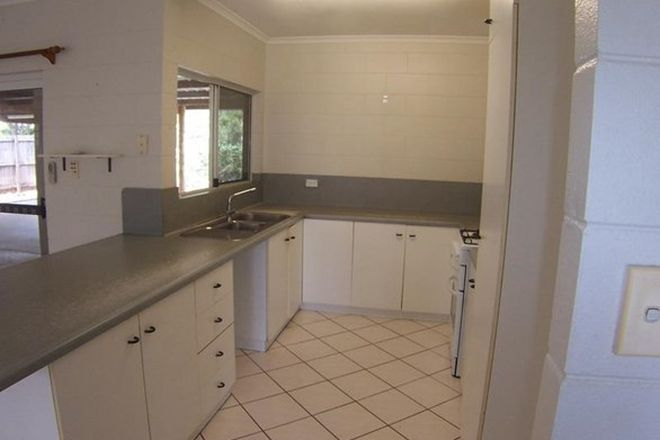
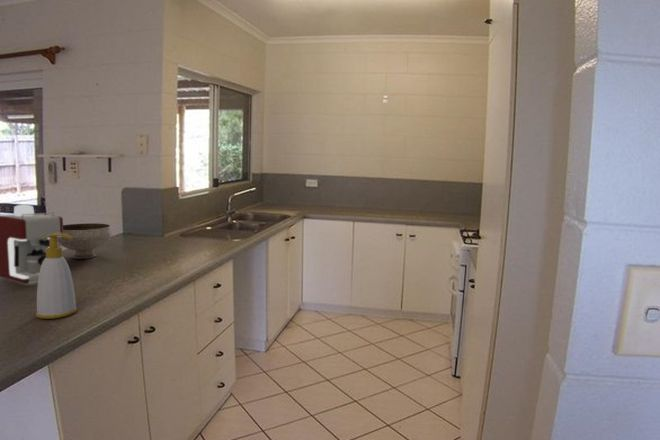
+ soap bottle [35,233,78,320]
+ bowl [57,222,113,260]
+ coffee maker [0,203,64,285]
